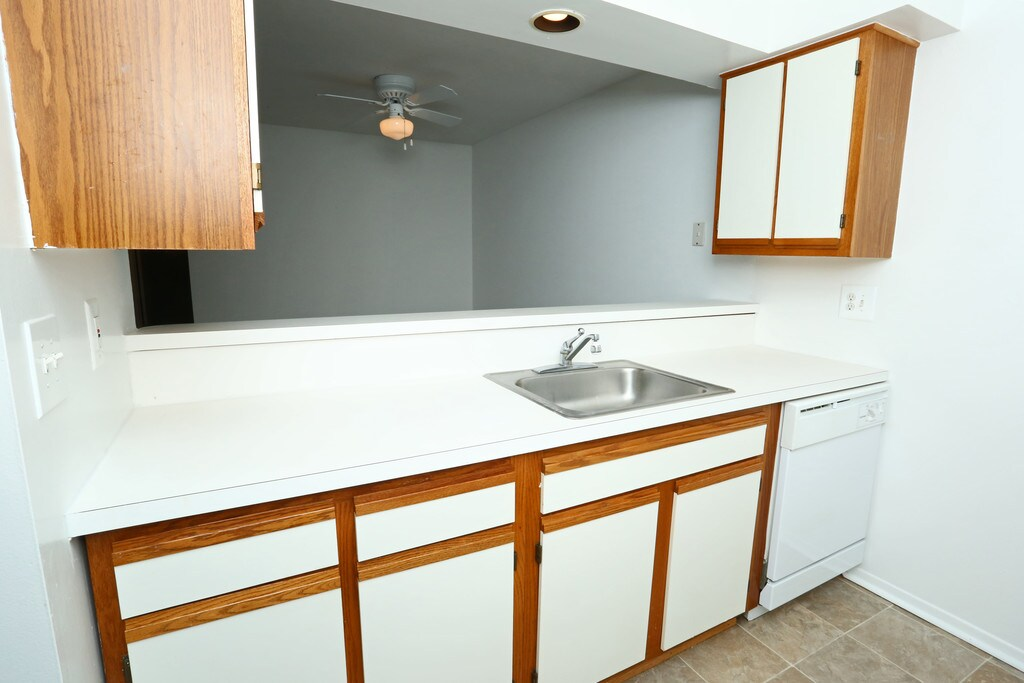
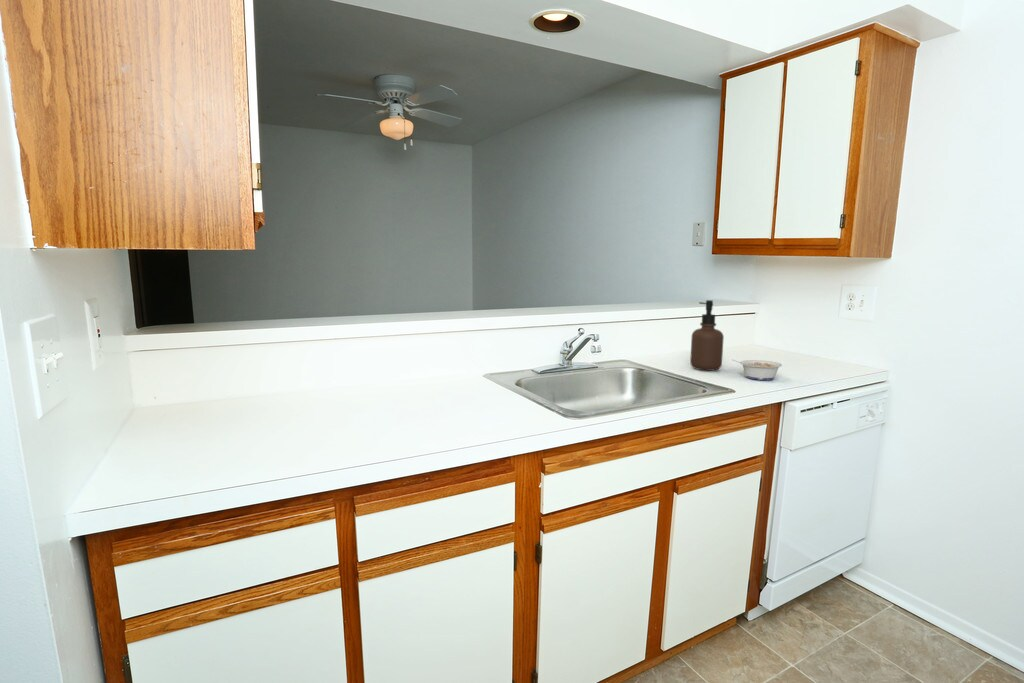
+ soap dispenser [689,299,725,372]
+ legume [732,359,783,381]
